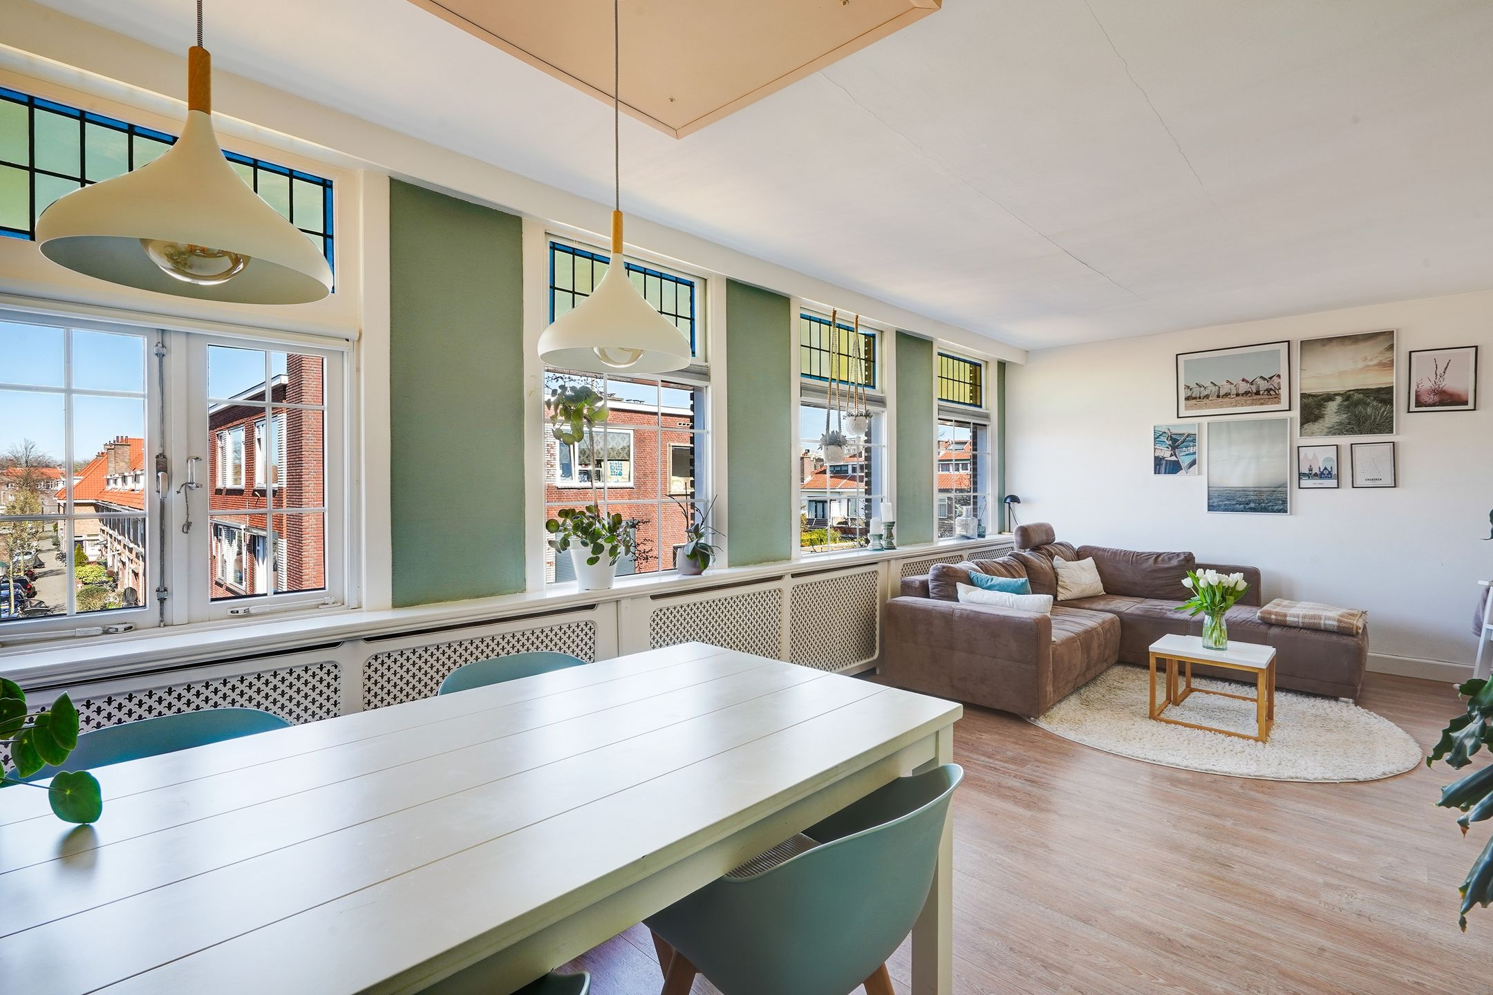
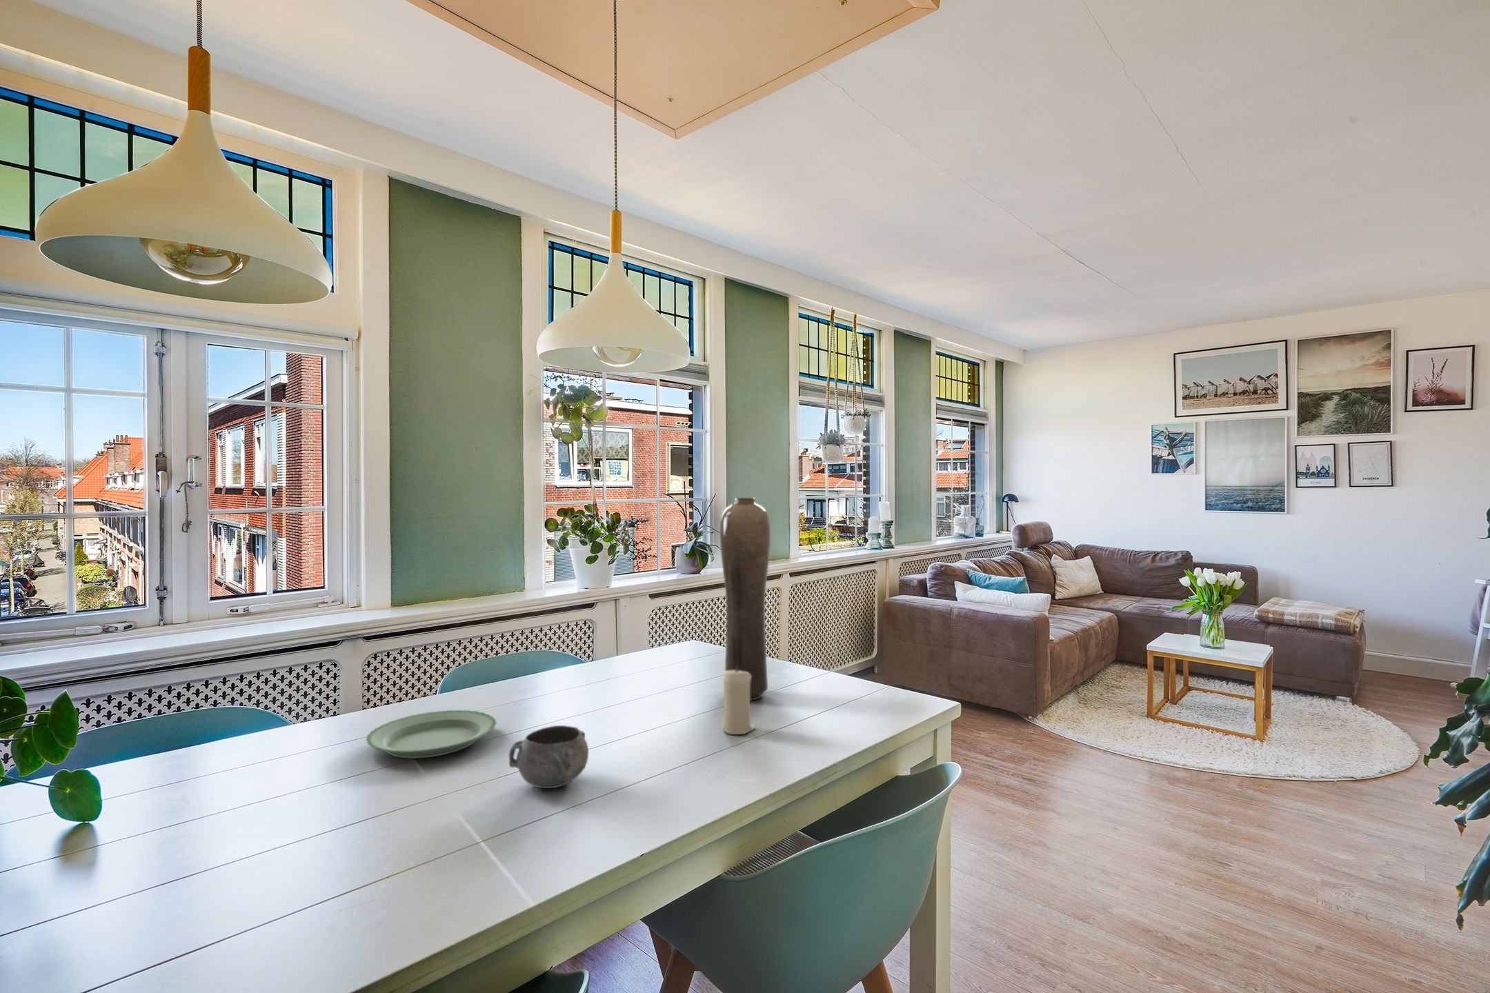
+ candle [722,667,756,735]
+ vase [718,498,772,702]
+ decorative bowl [509,725,590,789]
+ plate [366,709,498,759]
